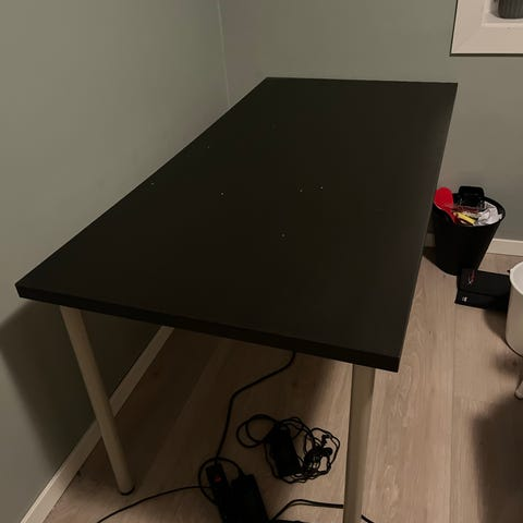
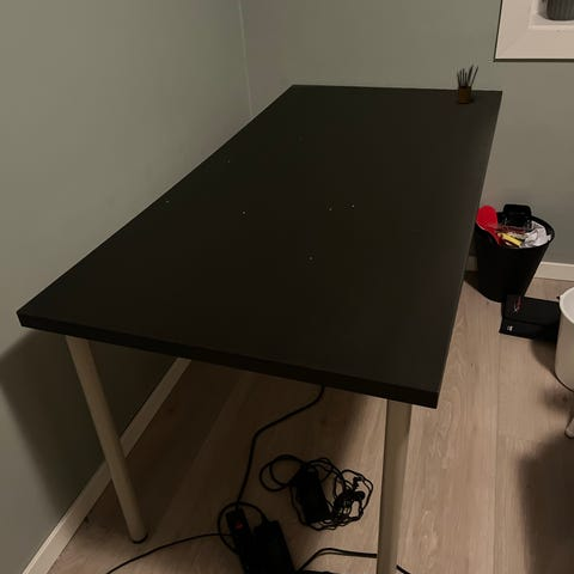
+ pencil box [456,62,480,104]
